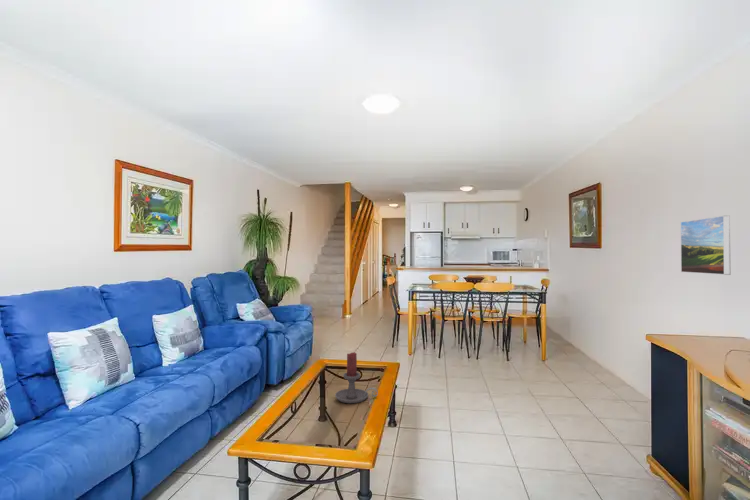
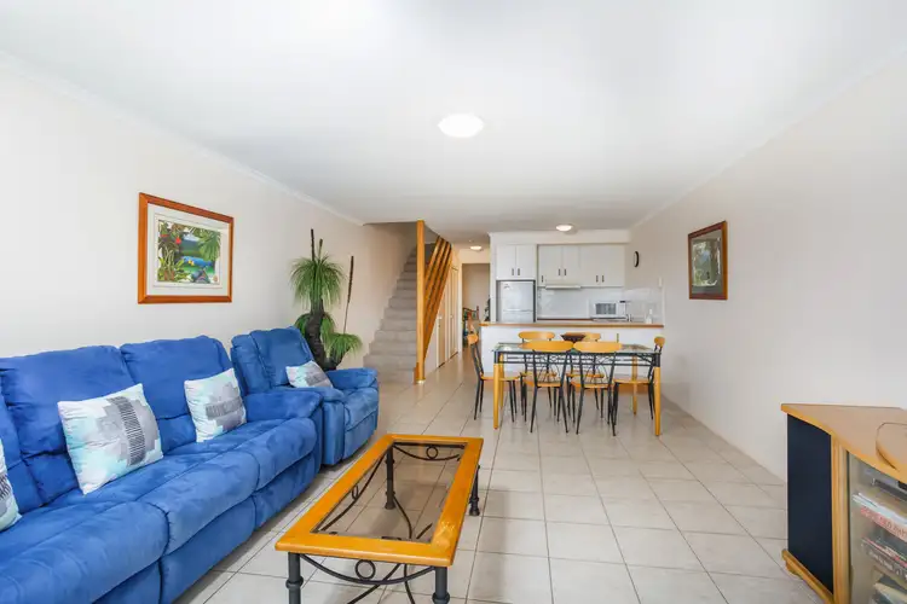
- candle holder [334,351,379,404]
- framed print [680,215,732,276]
